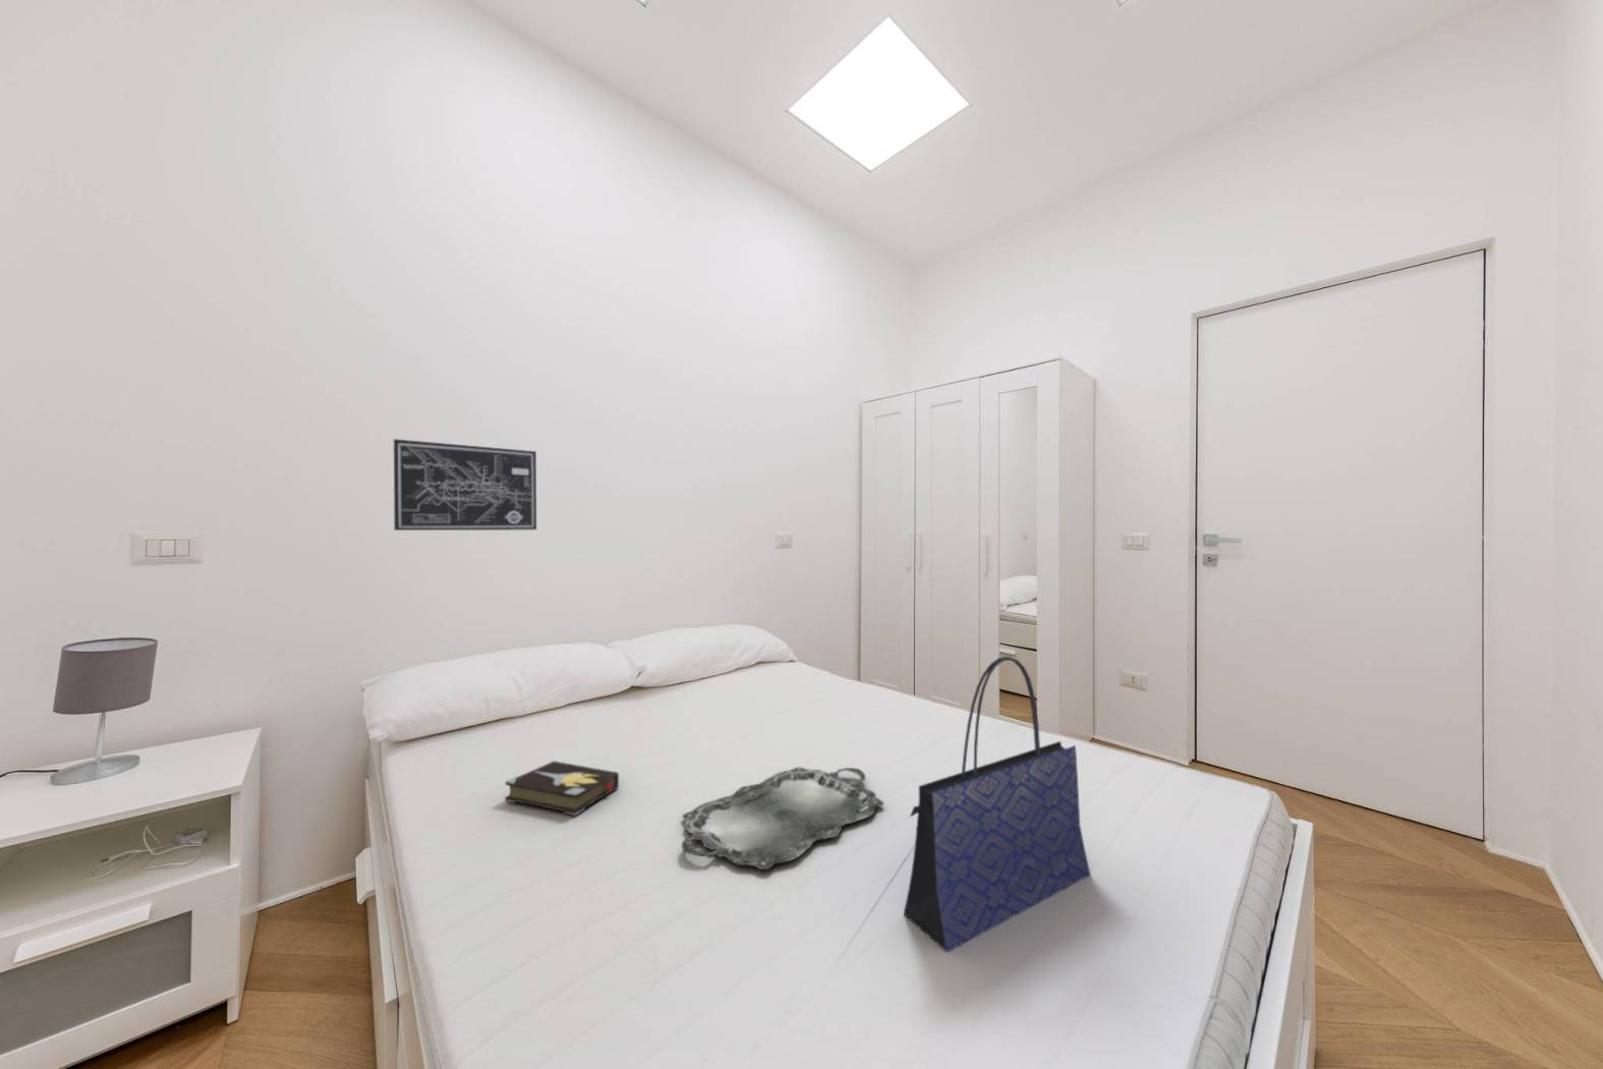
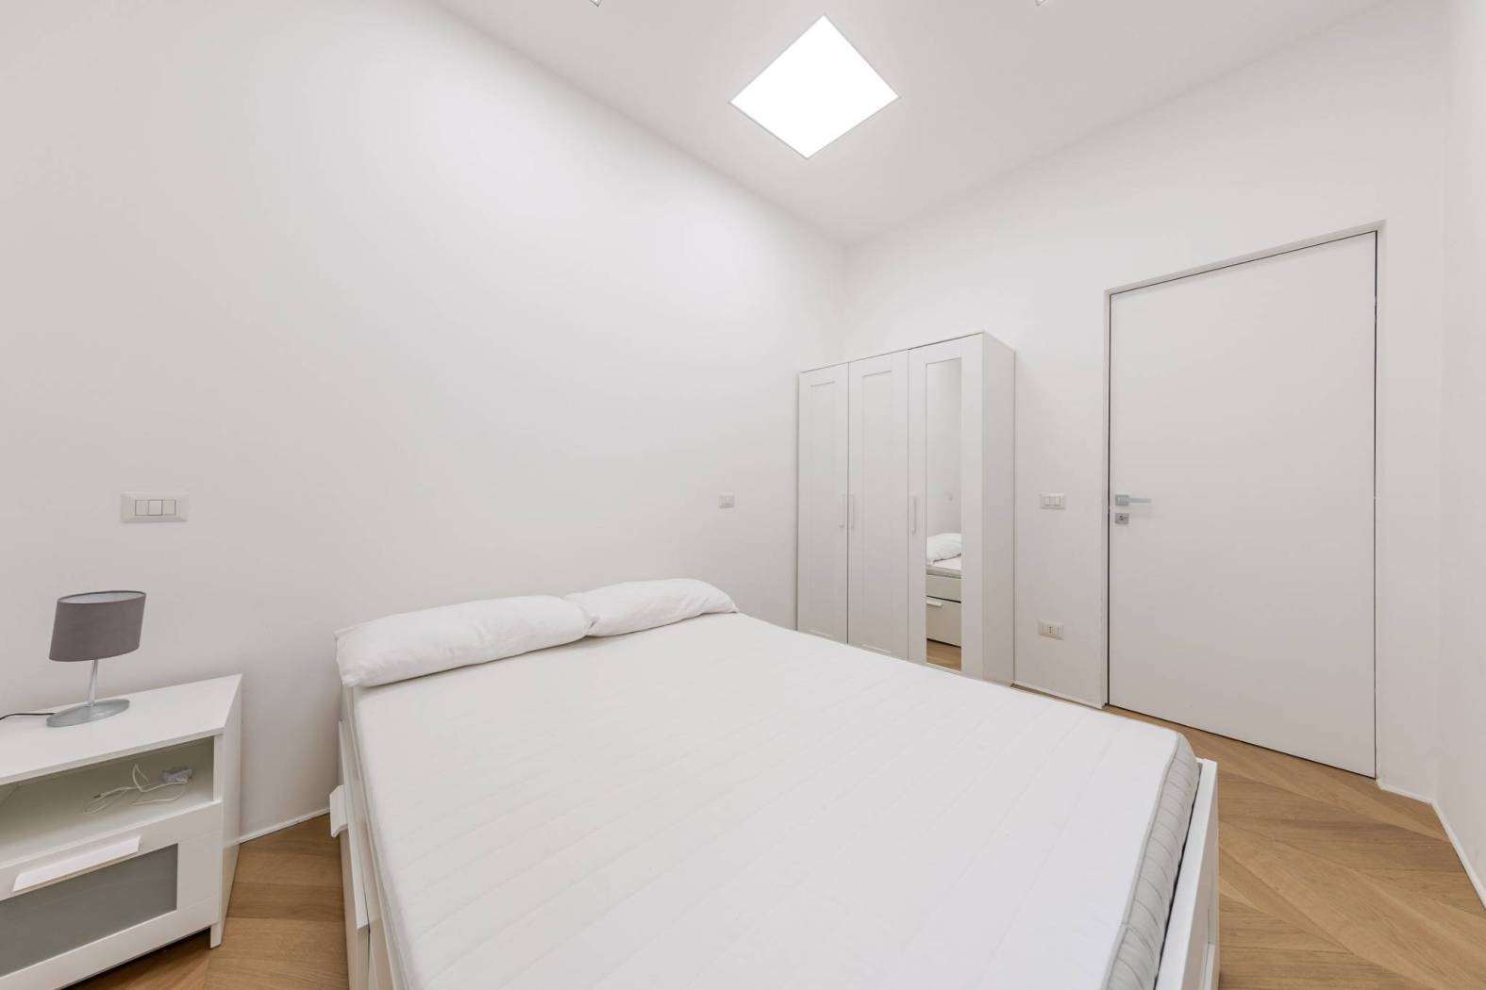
- wall art [392,438,538,531]
- serving tray [680,767,885,871]
- tote bag [903,656,1093,954]
- hardback book [503,760,620,816]
